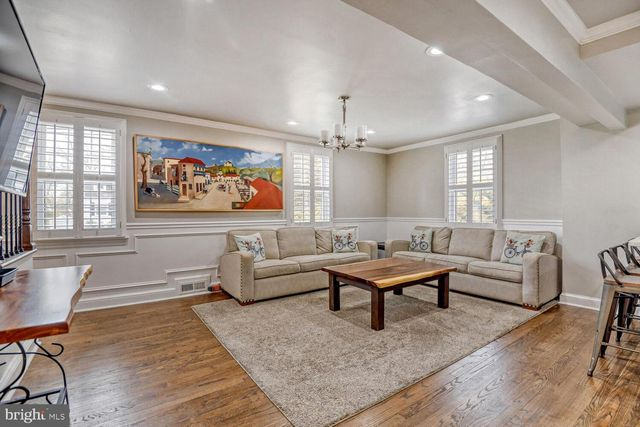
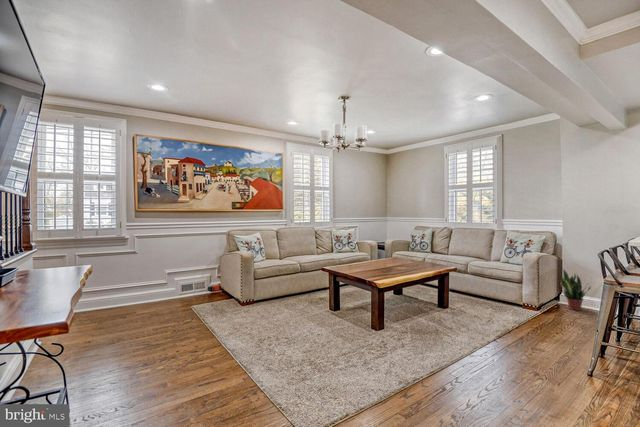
+ potted plant [559,268,593,311]
